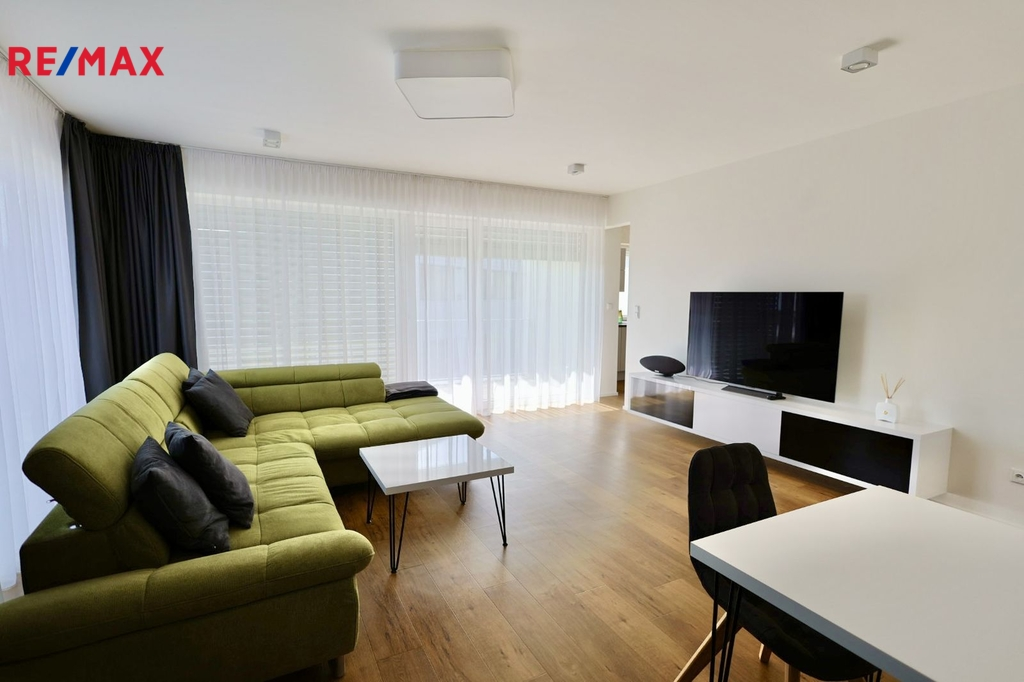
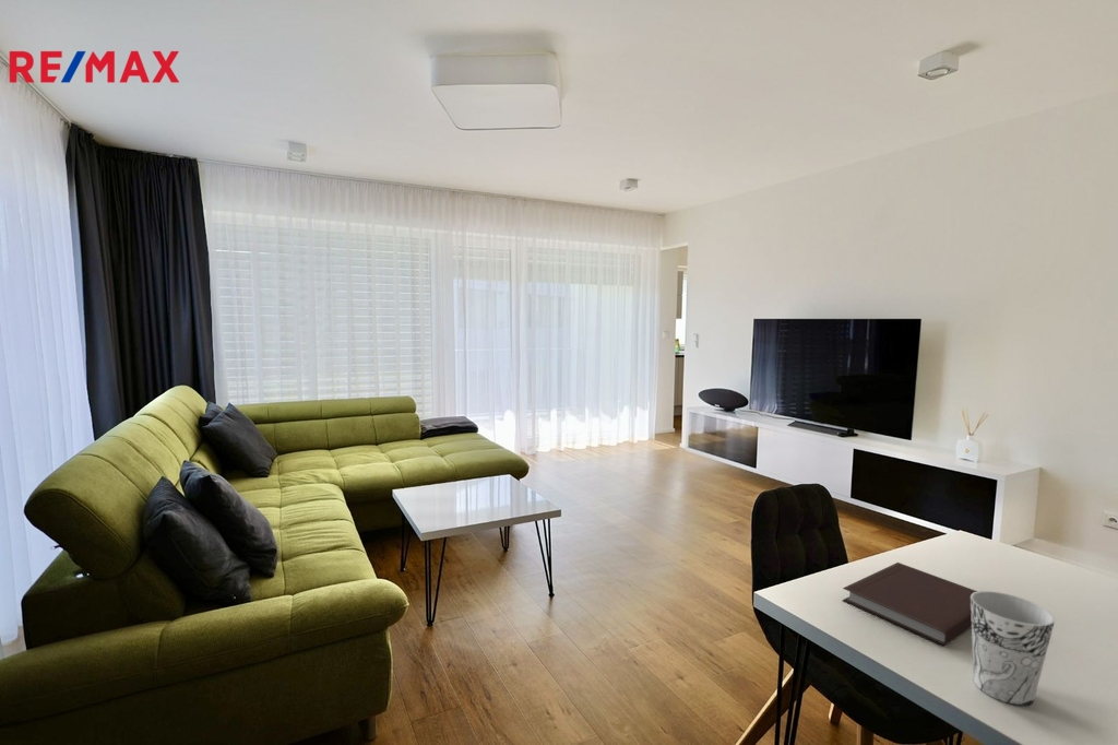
+ cup [971,590,1056,707]
+ notebook [841,561,978,647]
